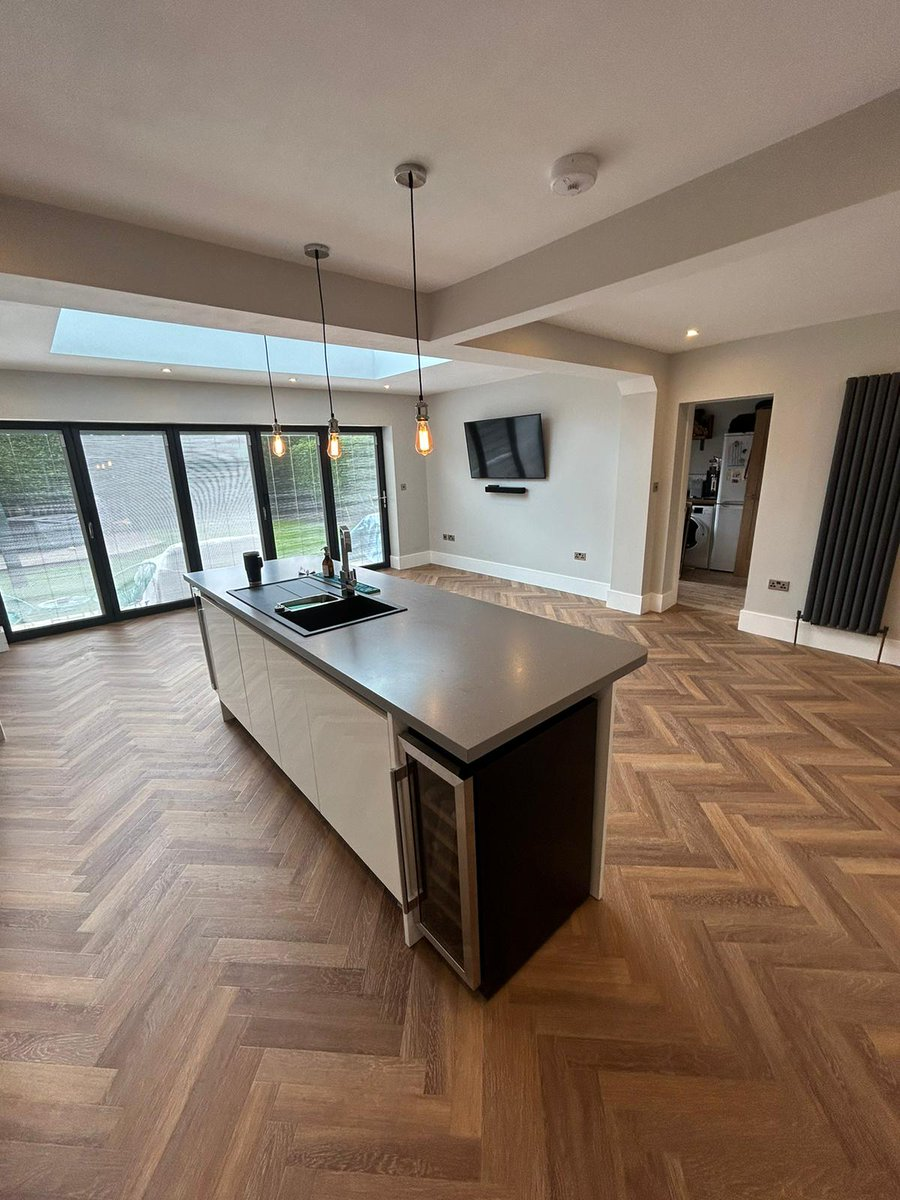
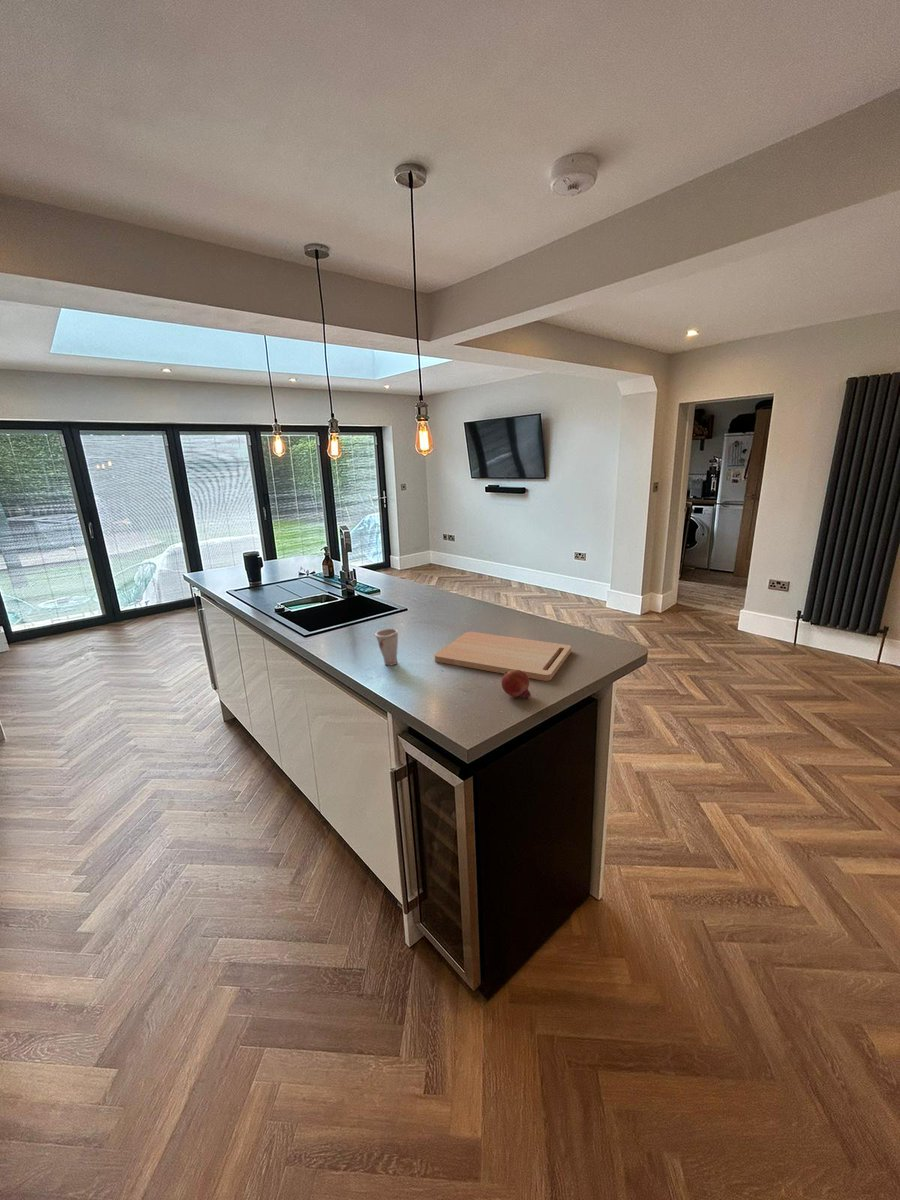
+ cup [374,627,399,666]
+ cutting board [434,631,572,682]
+ fruit [501,670,532,699]
